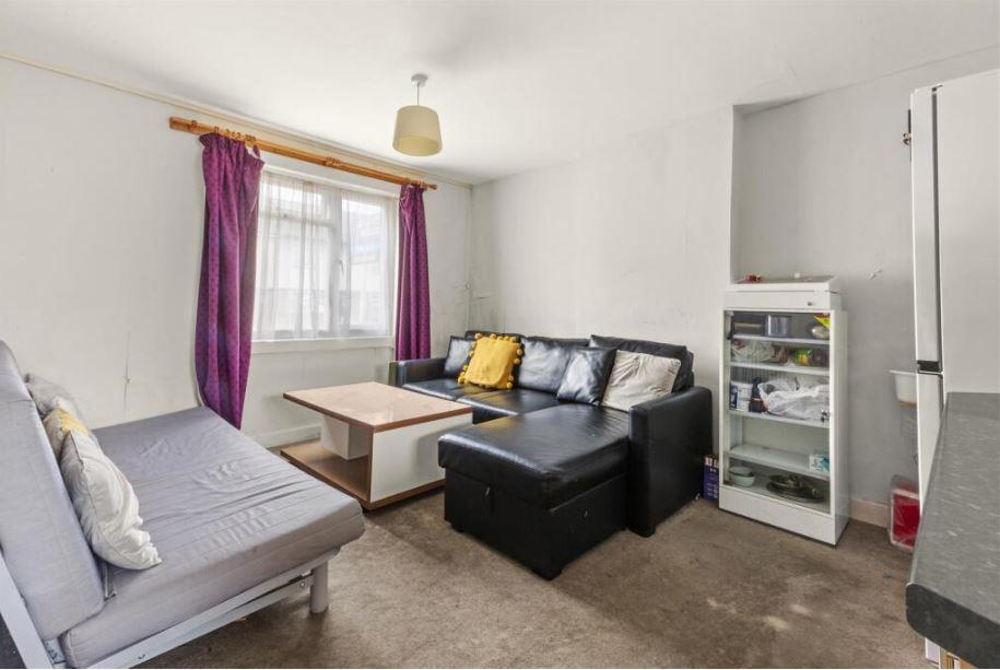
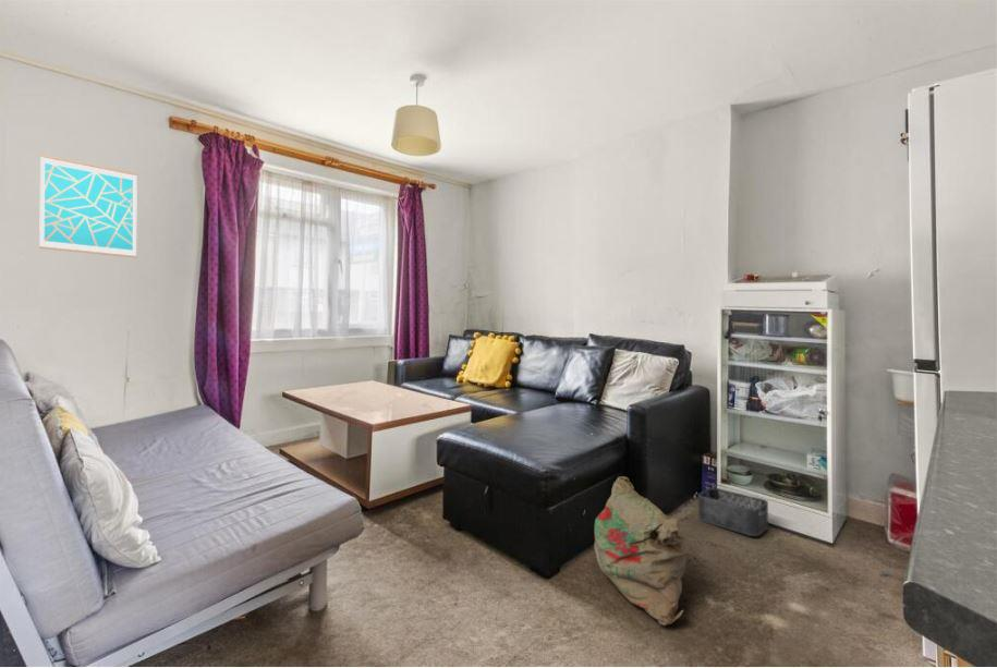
+ wall art [38,154,138,258]
+ storage bin [697,487,769,537]
+ bag [593,475,691,627]
